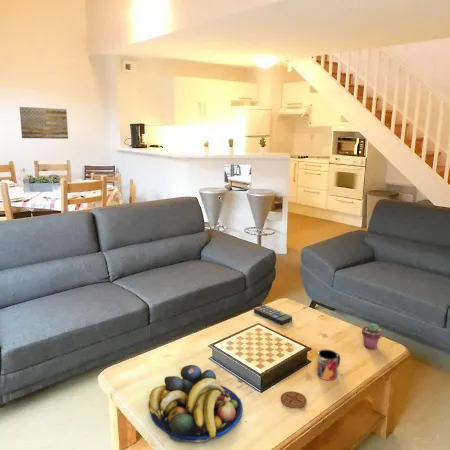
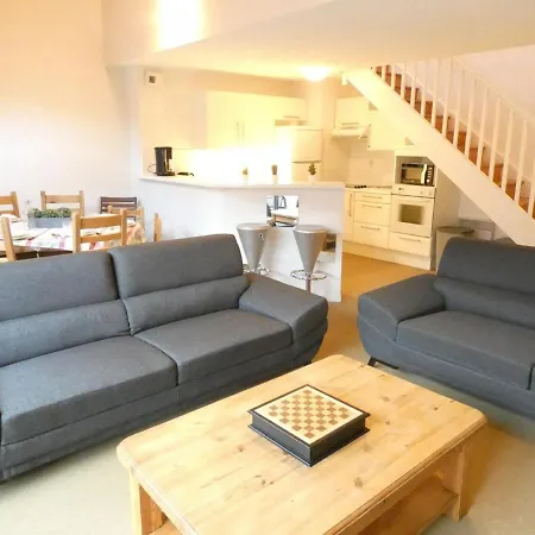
- mug [316,349,341,382]
- remote control [253,304,293,326]
- wall art [19,106,69,140]
- potted succulent [361,322,383,350]
- coaster [280,390,307,409]
- fruit bowl [147,364,243,443]
